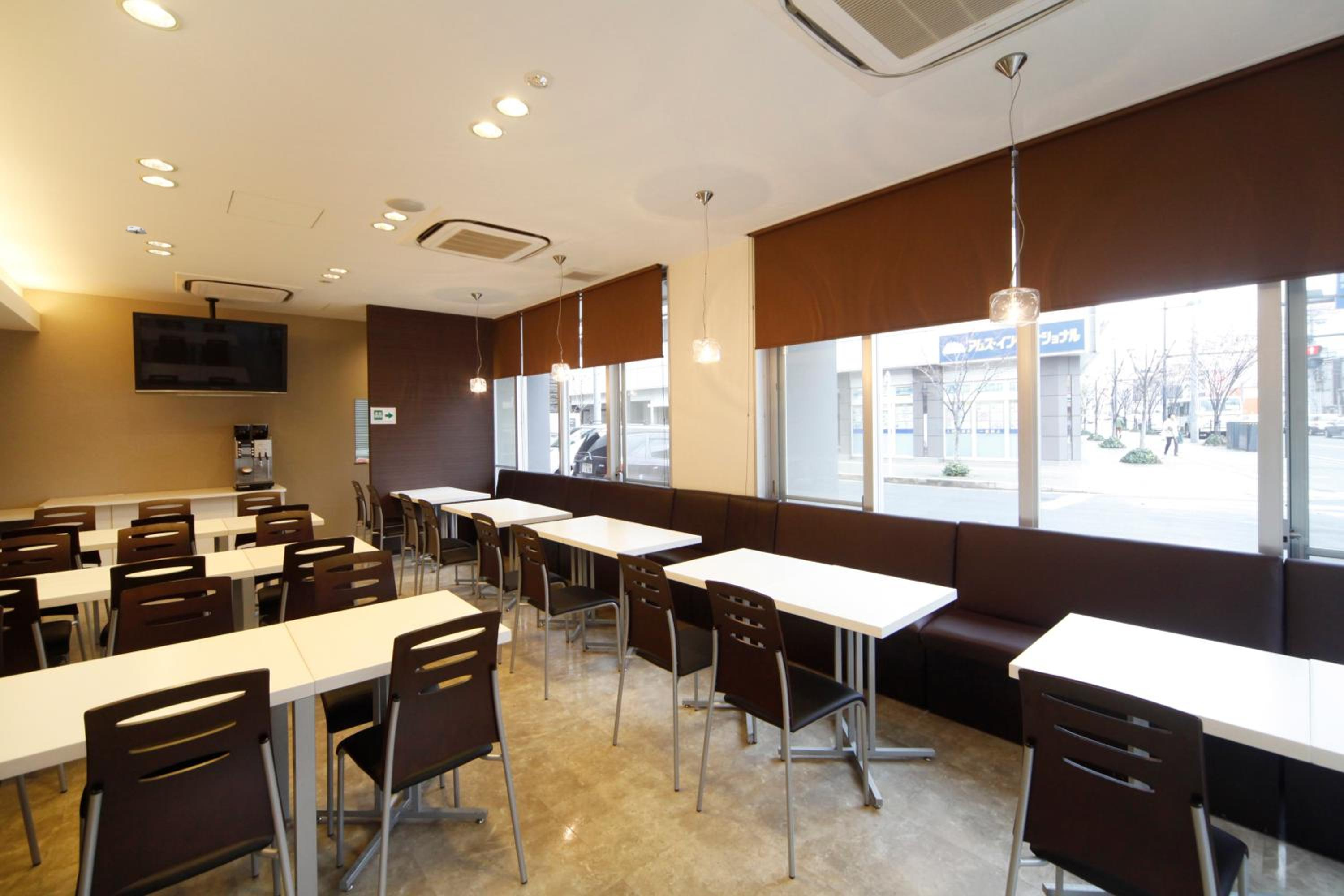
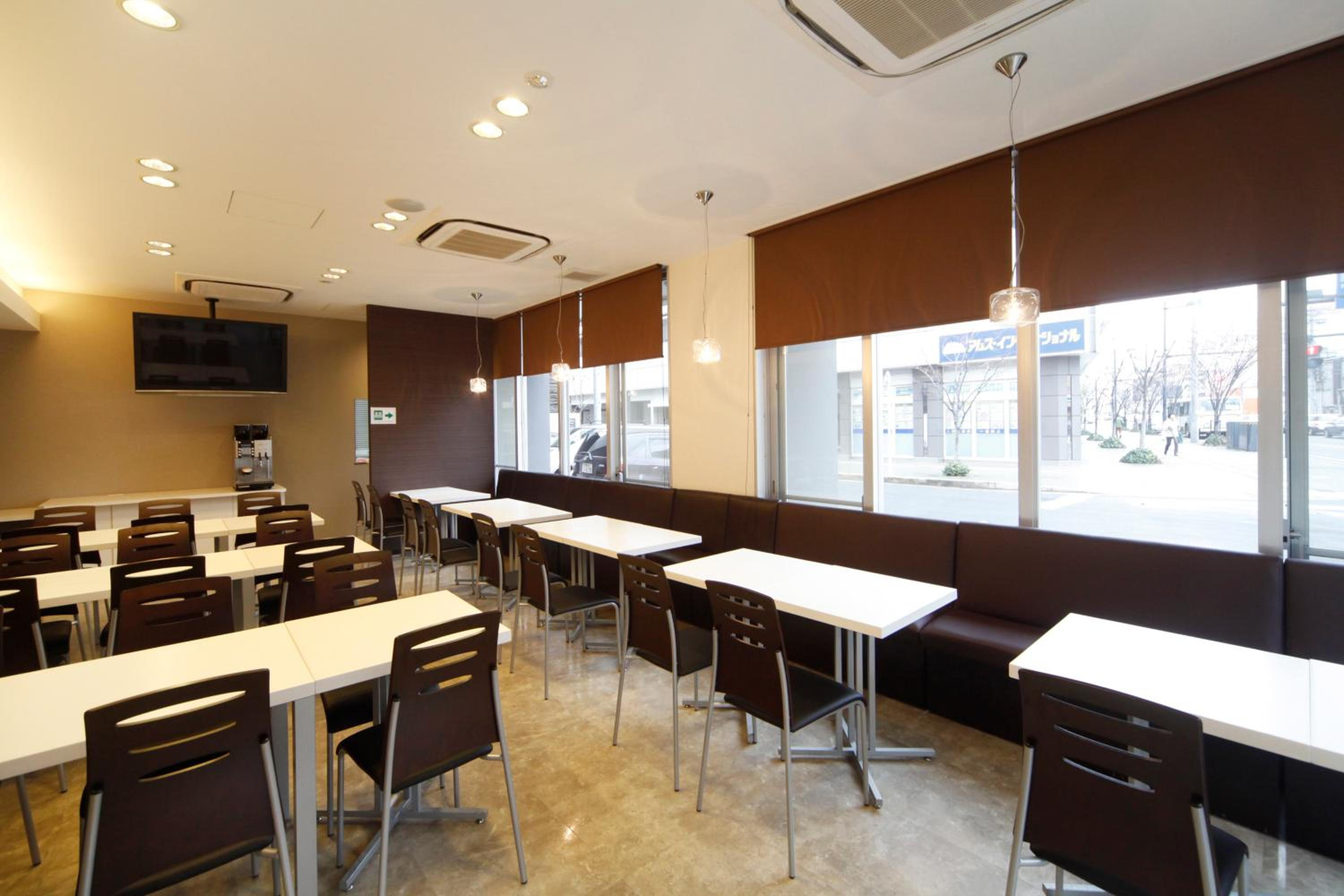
- smoke detector [124,225,148,235]
